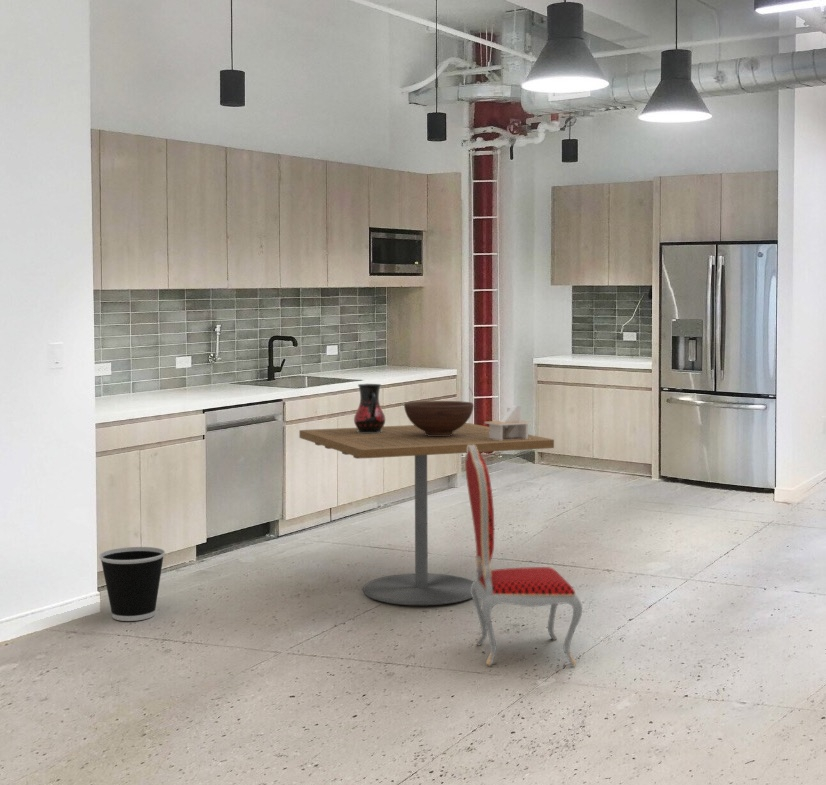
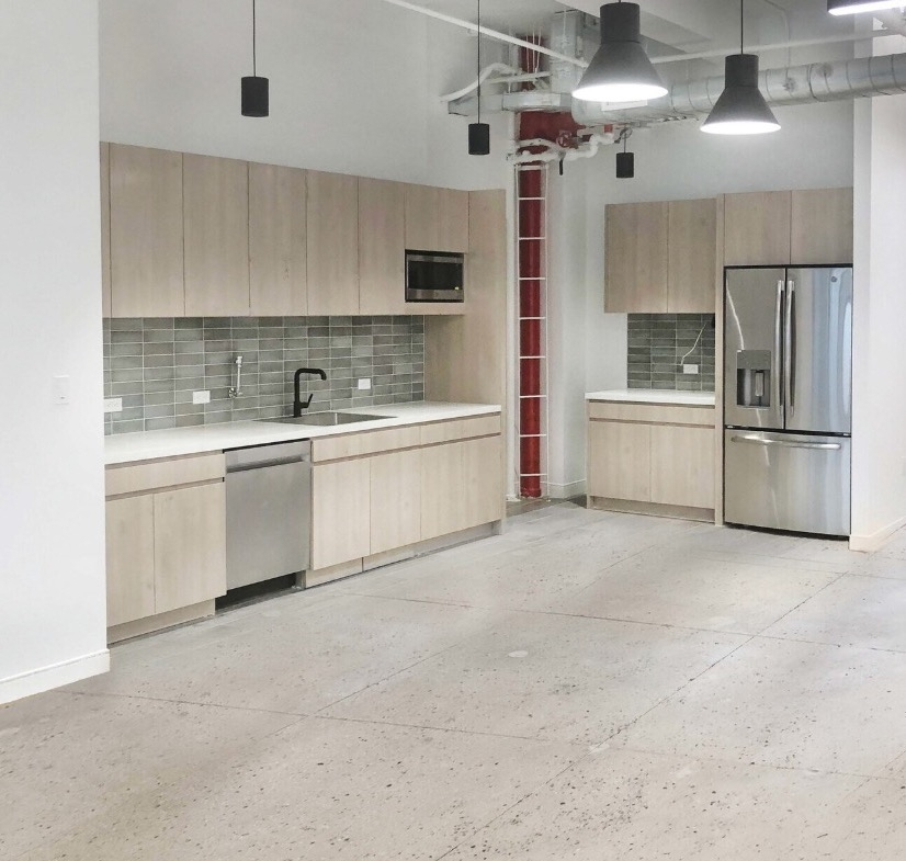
- dining chair [464,445,583,666]
- dining table [298,422,555,606]
- napkin holder [484,404,533,441]
- wastebasket [98,546,166,622]
- pitcher [353,383,386,433]
- fruit bowl [403,400,475,436]
